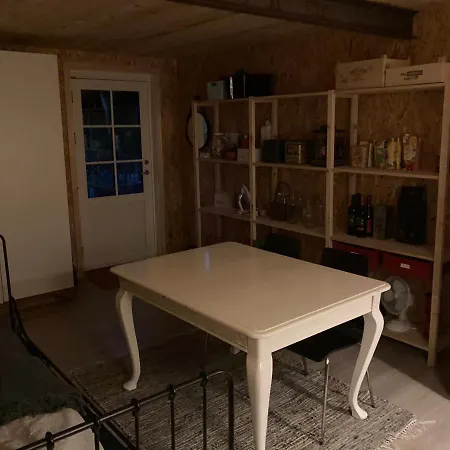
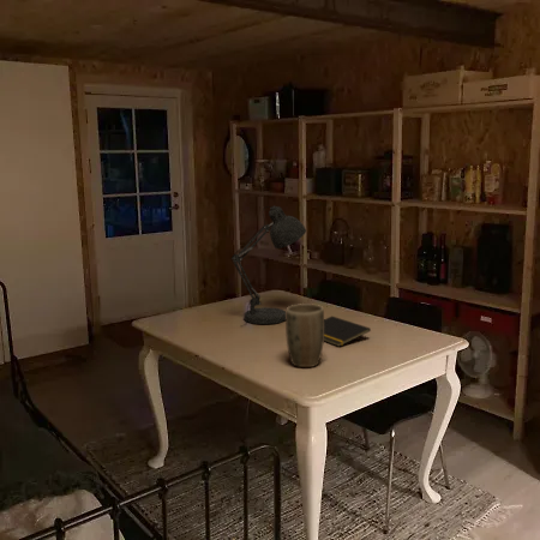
+ notepad [324,316,372,348]
+ desk lamp [230,205,307,328]
+ plant pot [284,302,325,368]
